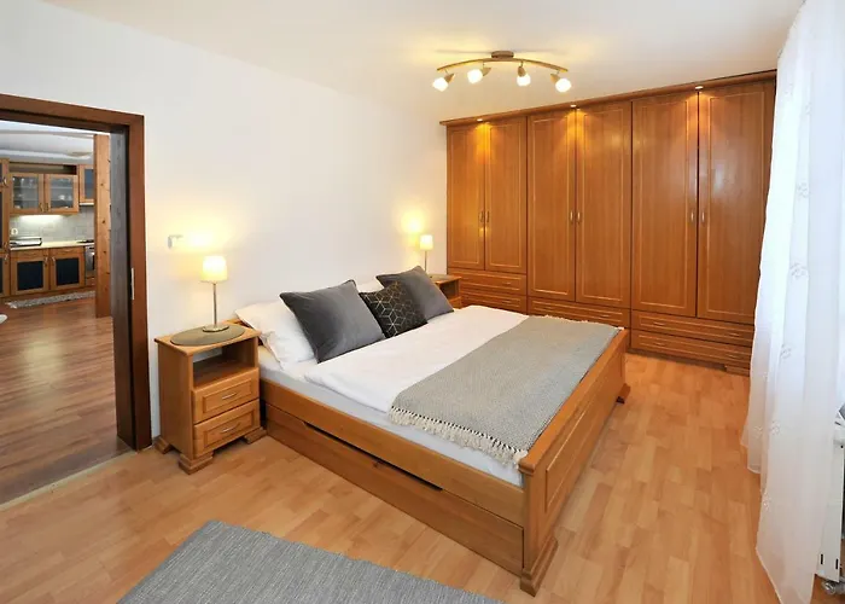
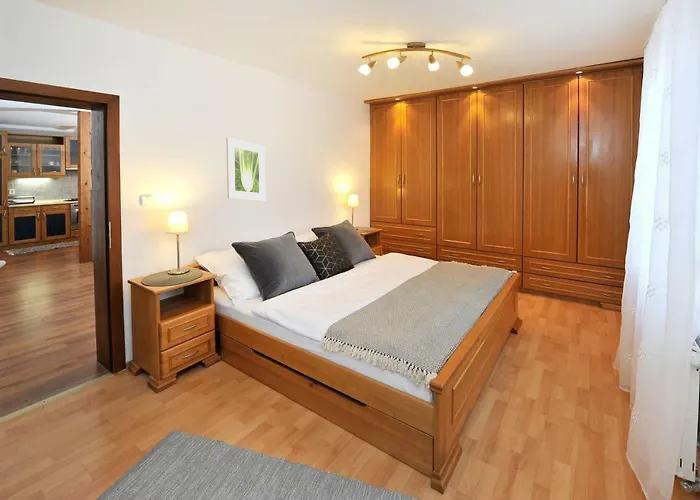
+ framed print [225,137,266,202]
